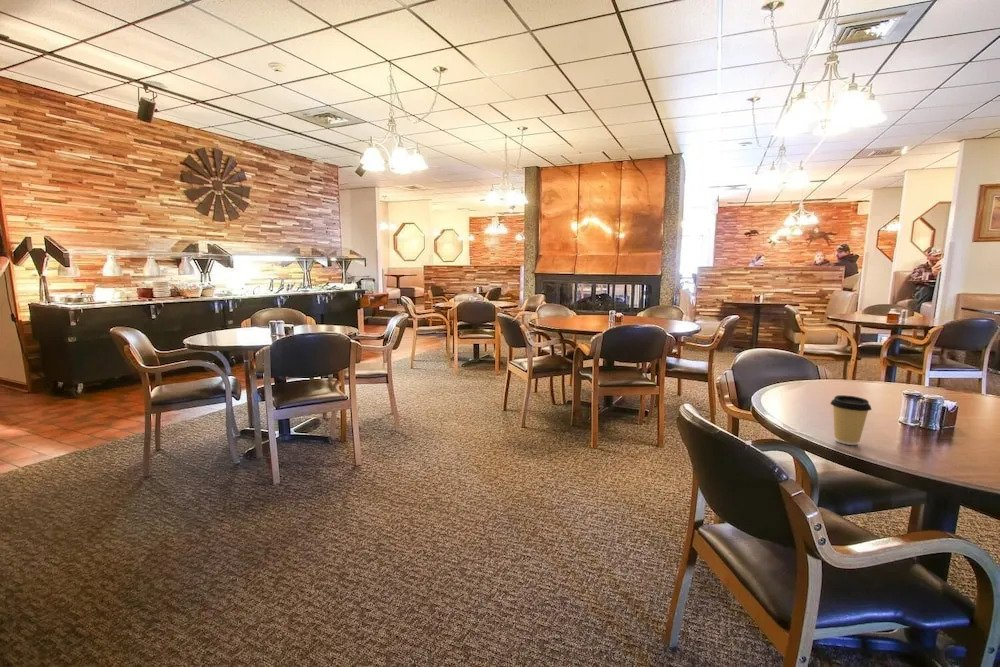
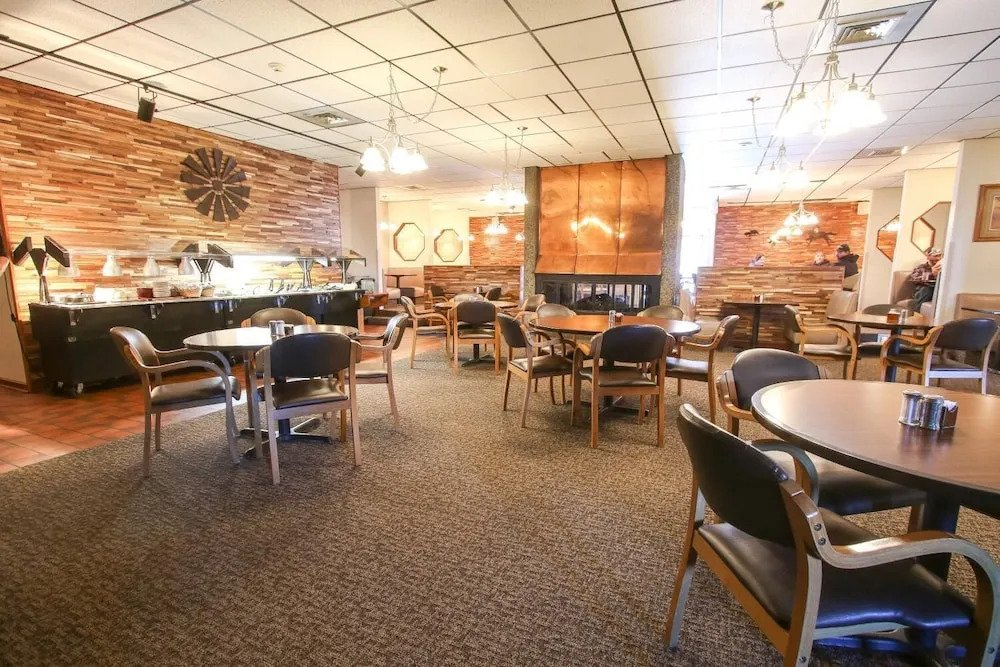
- coffee cup [829,394,873,446]
